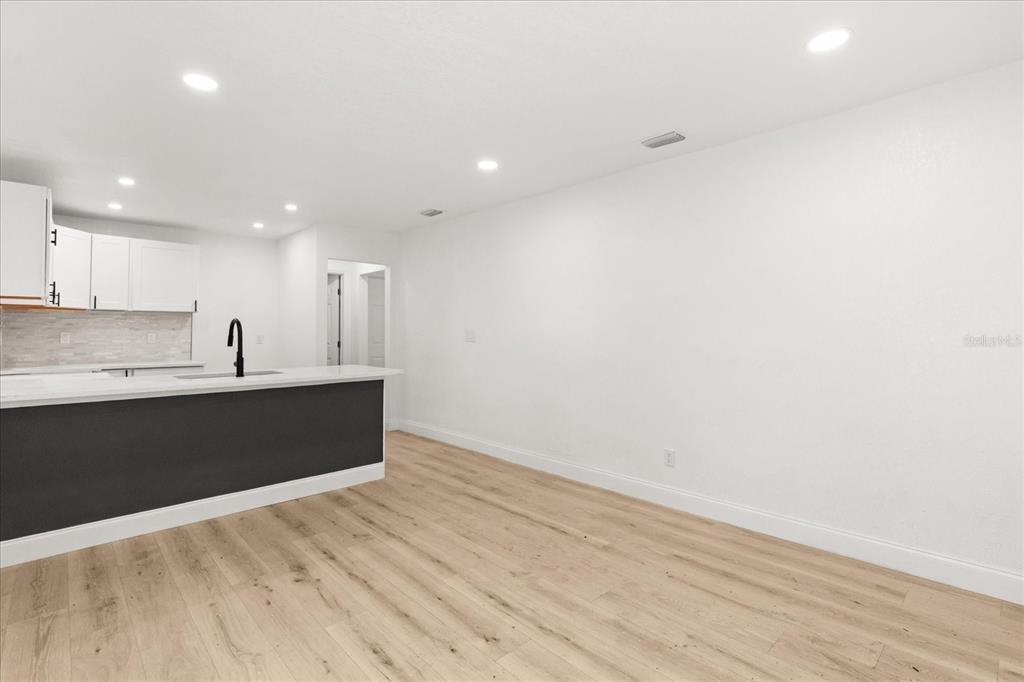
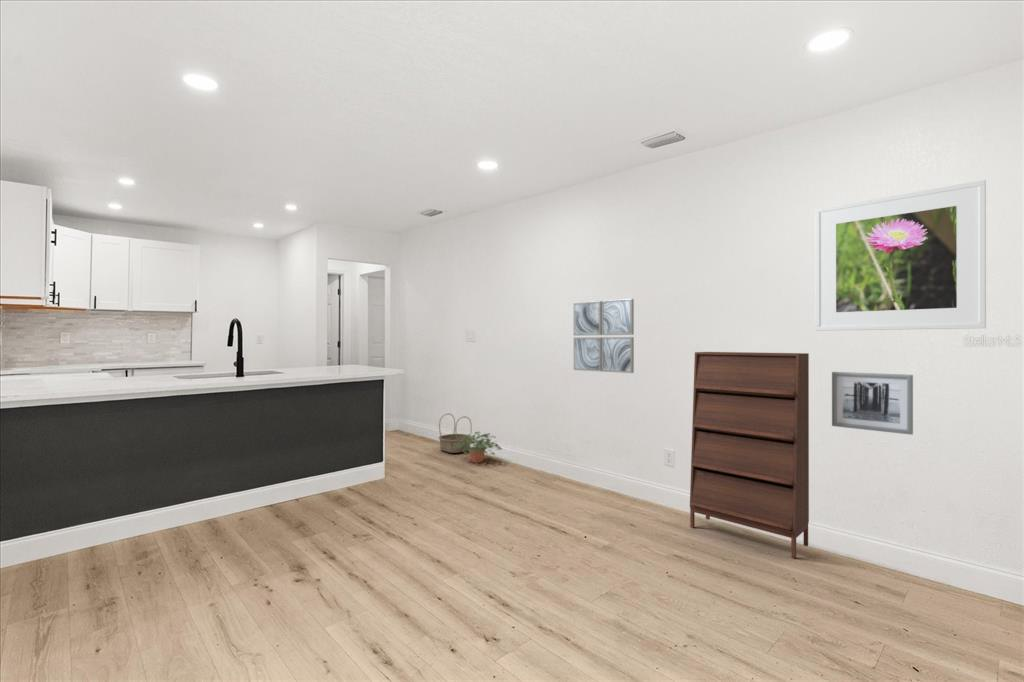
+ potted plant [453,431,503,464]
+ wall art [573,298,635,374]
+ basket [438,413,473,454]
+ wall art [831,371,914,436]
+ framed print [814,179,987,332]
+ shoe cabinet [689,351,810,559]
